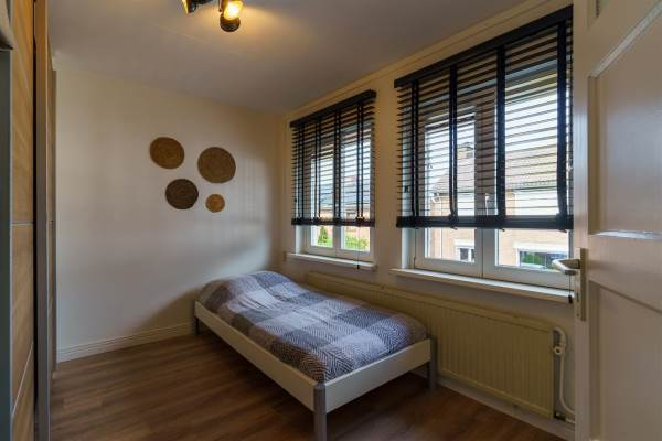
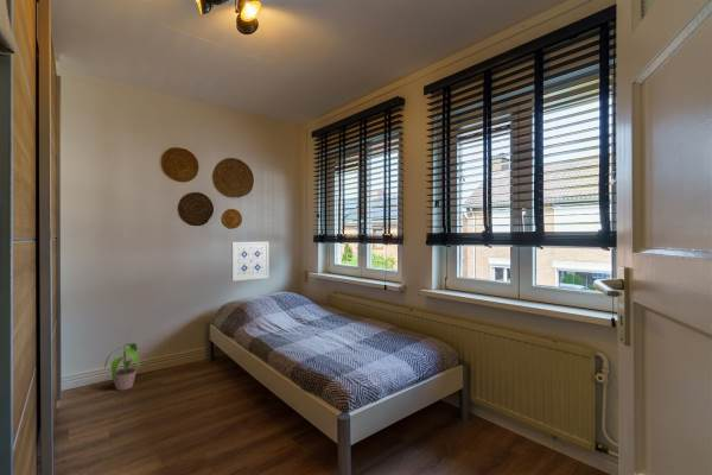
+ wall art [230,241,271,281]
+ potted plant [103,342,141,392]
